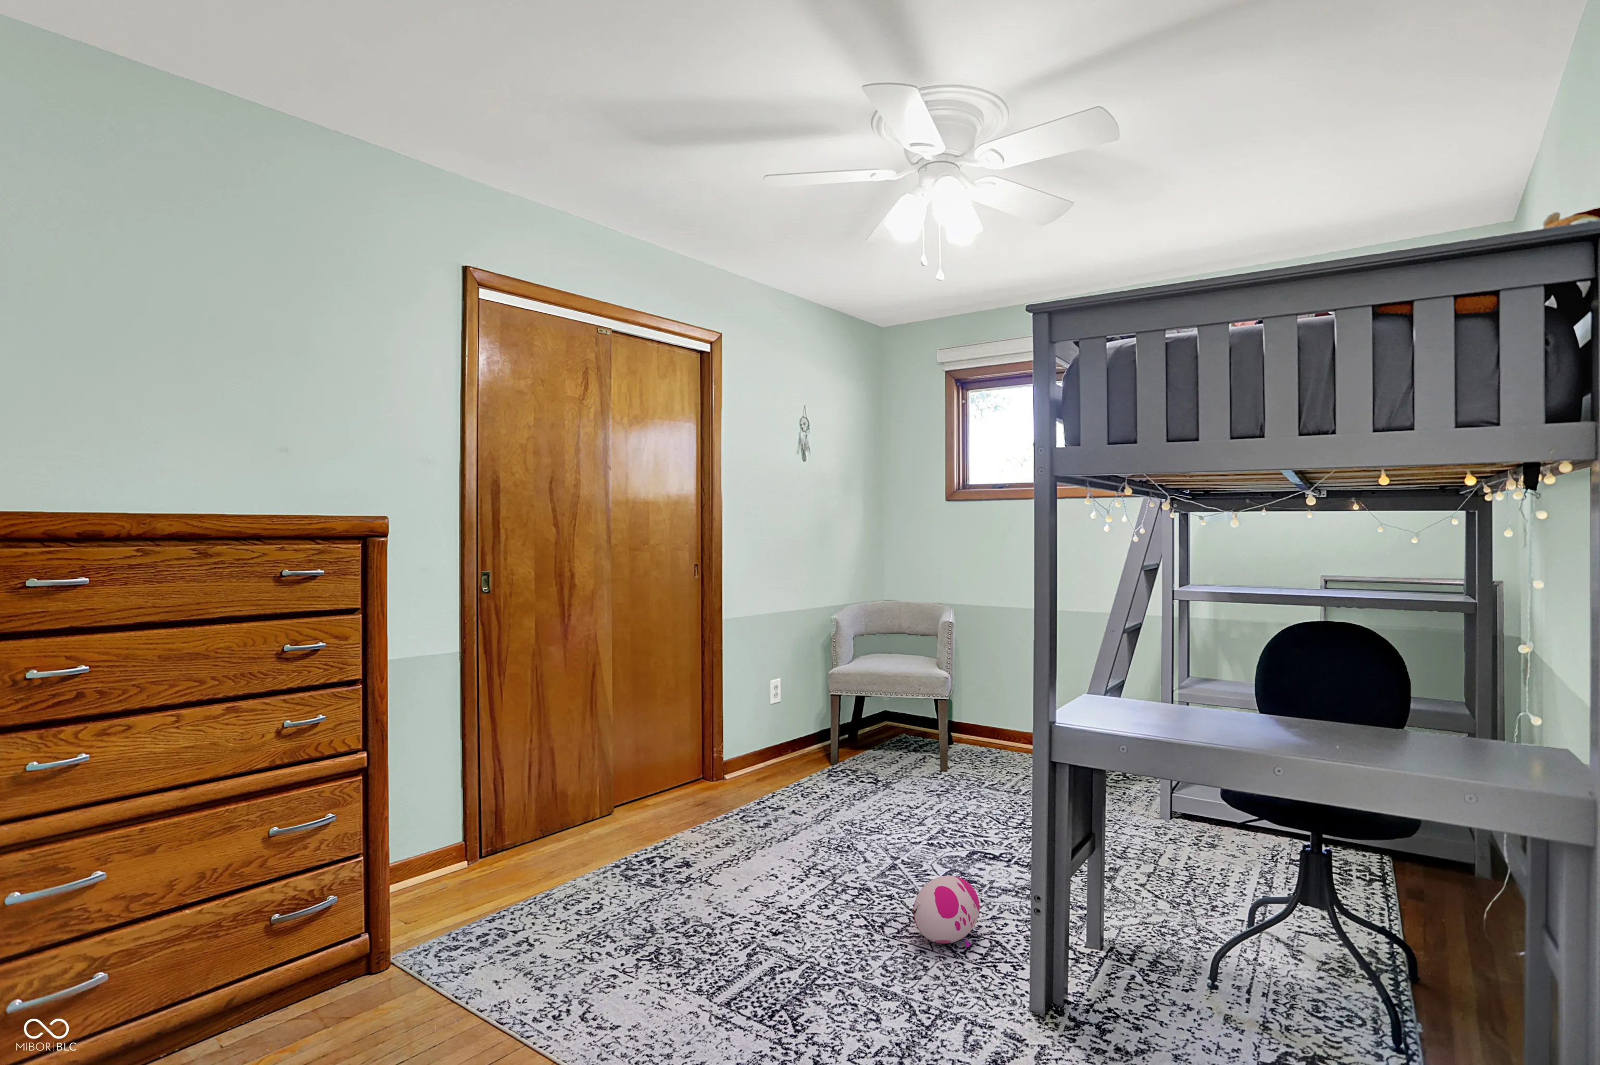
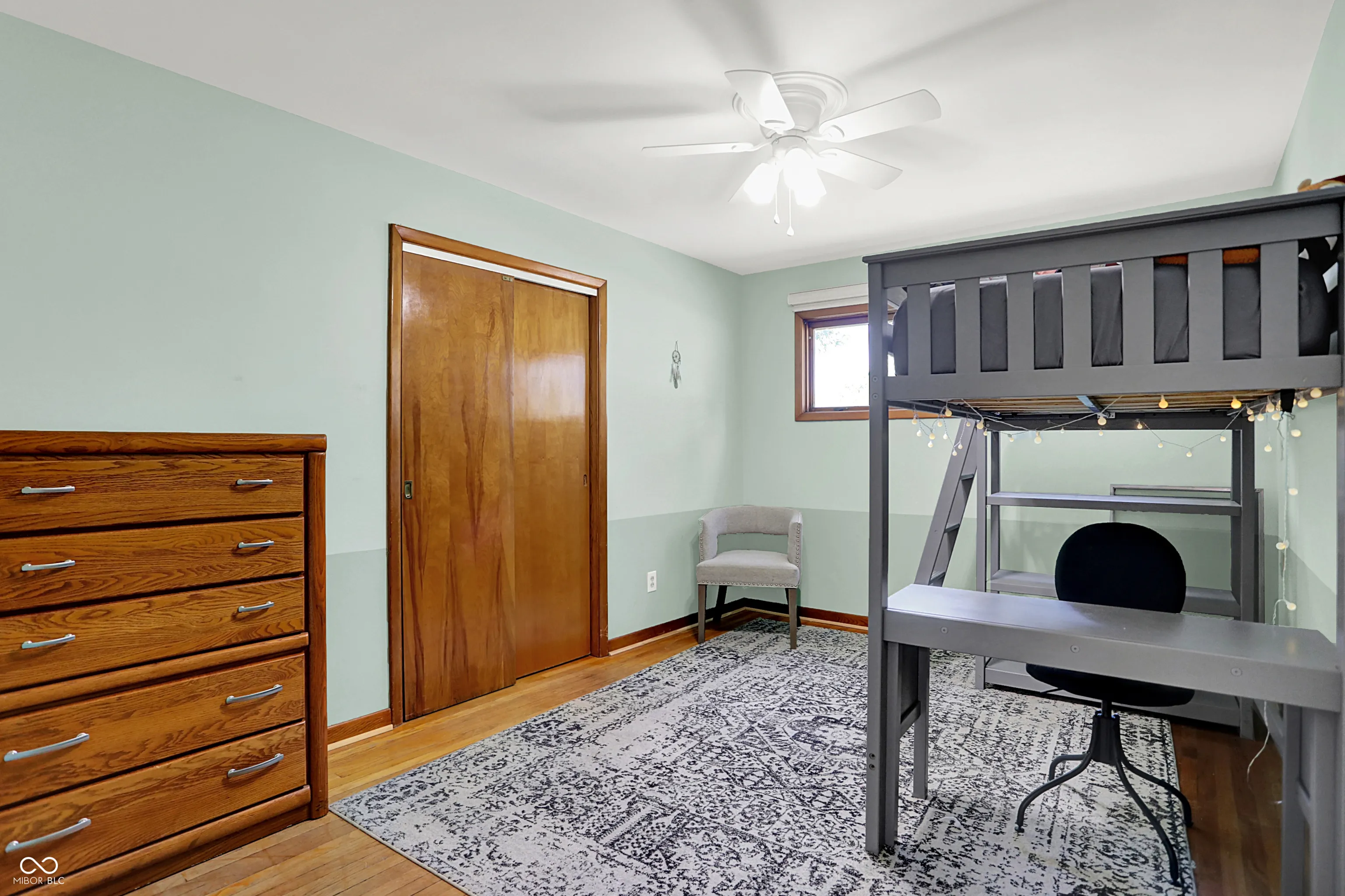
- plush toy [912,875,980,949]
